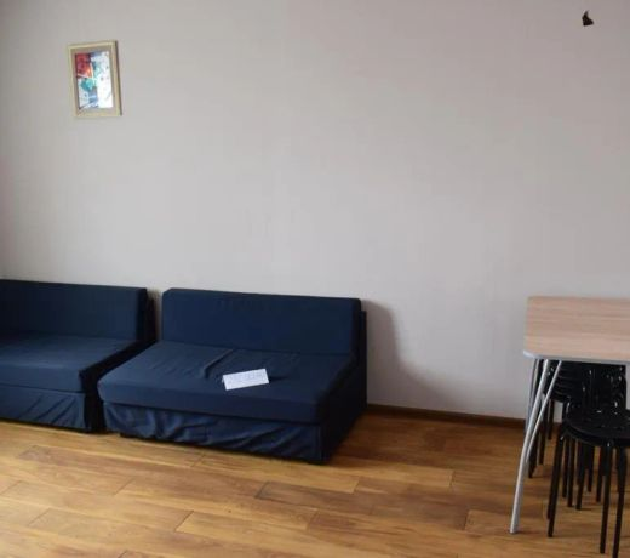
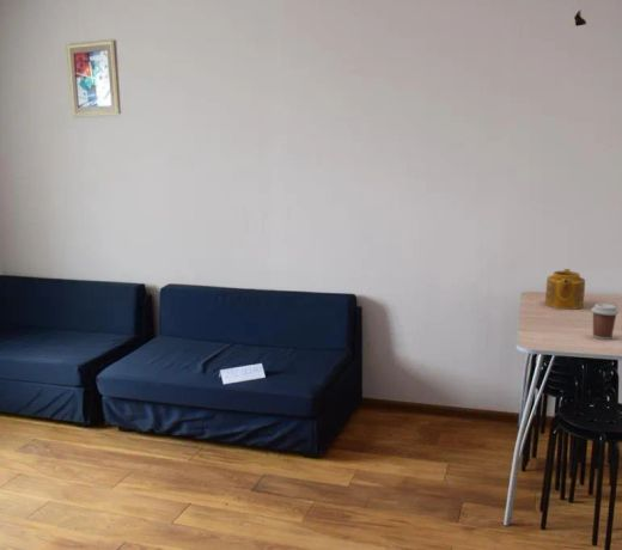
+ coffee cup [590,302,620,341]
+ teapot [544,268,586,311]
